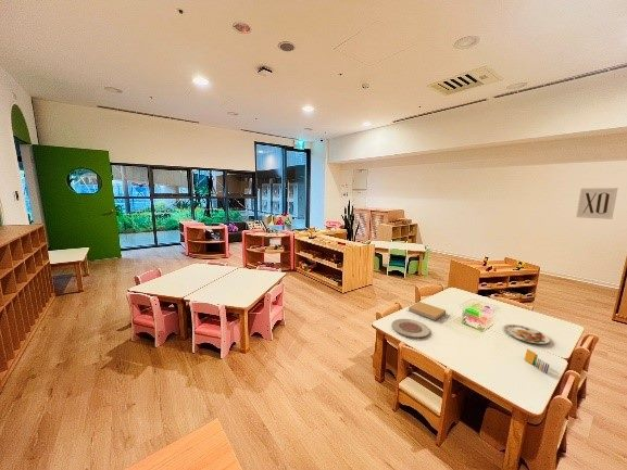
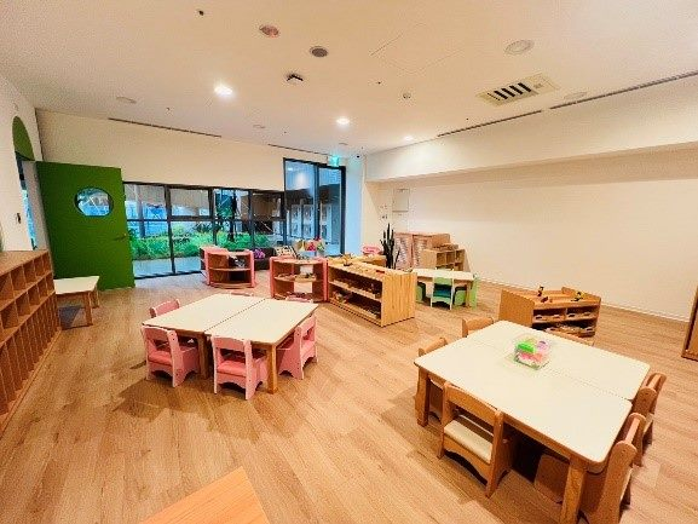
- wall art [575,187,619,220]
- plate [502,323,551,345]
- plate [390,318,430,339]
- crayon [524,347,550,376]
- book [407,301,447,321]
